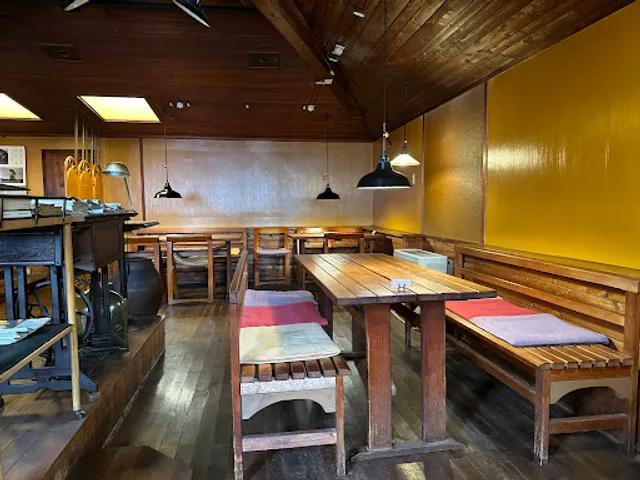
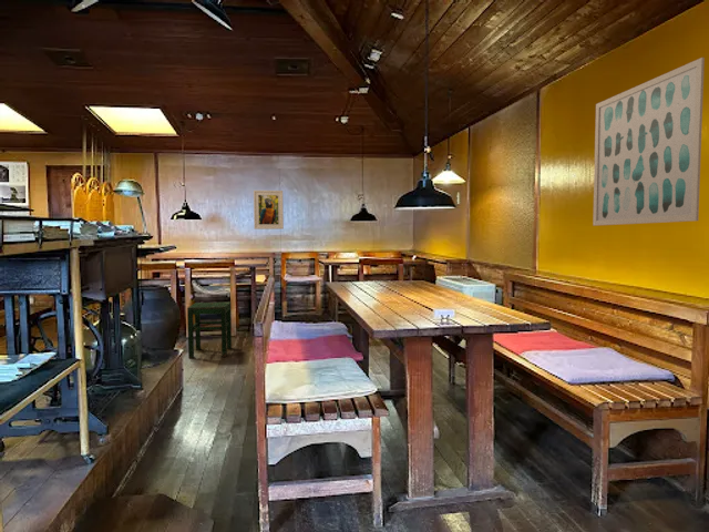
+ stool [186,301,233,359]
+ wall art [592,57,706,226]
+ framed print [253,190,285,231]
